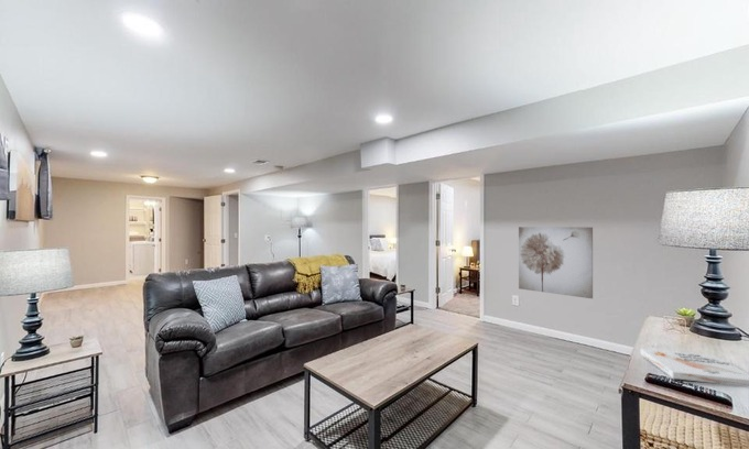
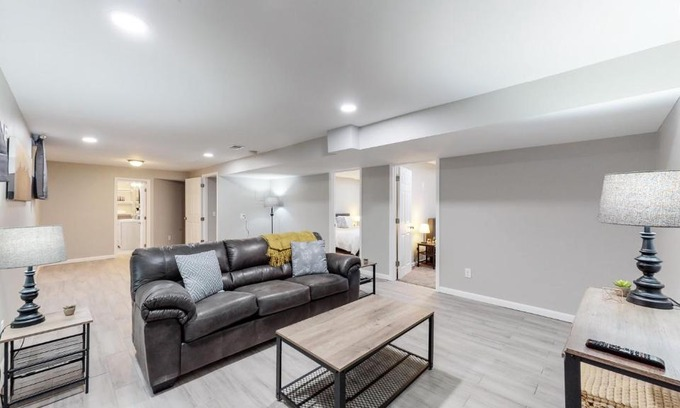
- book [640,348,749,386]
- wall art [518,226,594,299]
